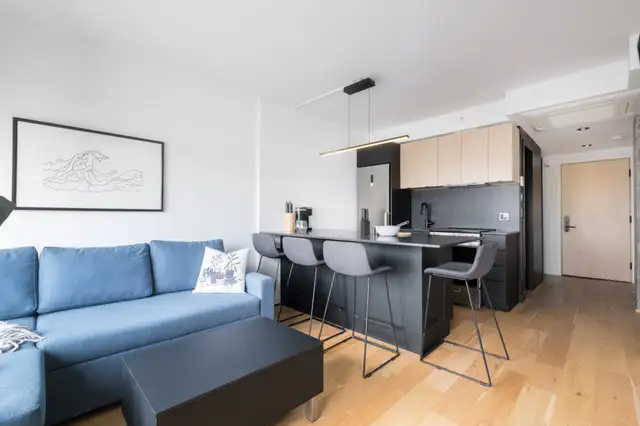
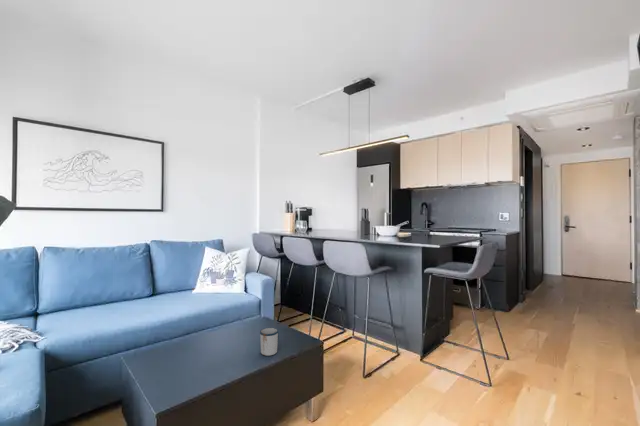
+ mug [259,327,280,357]
